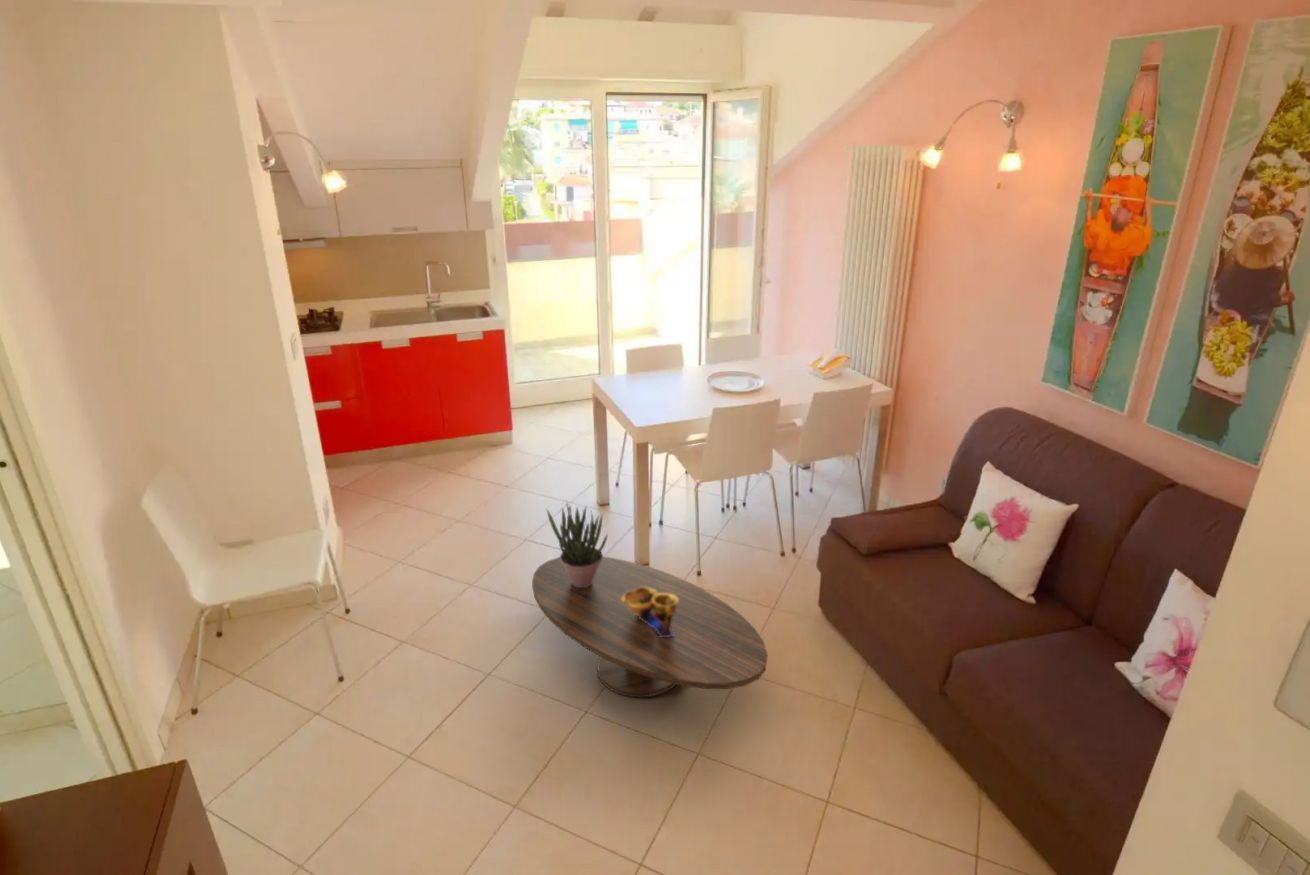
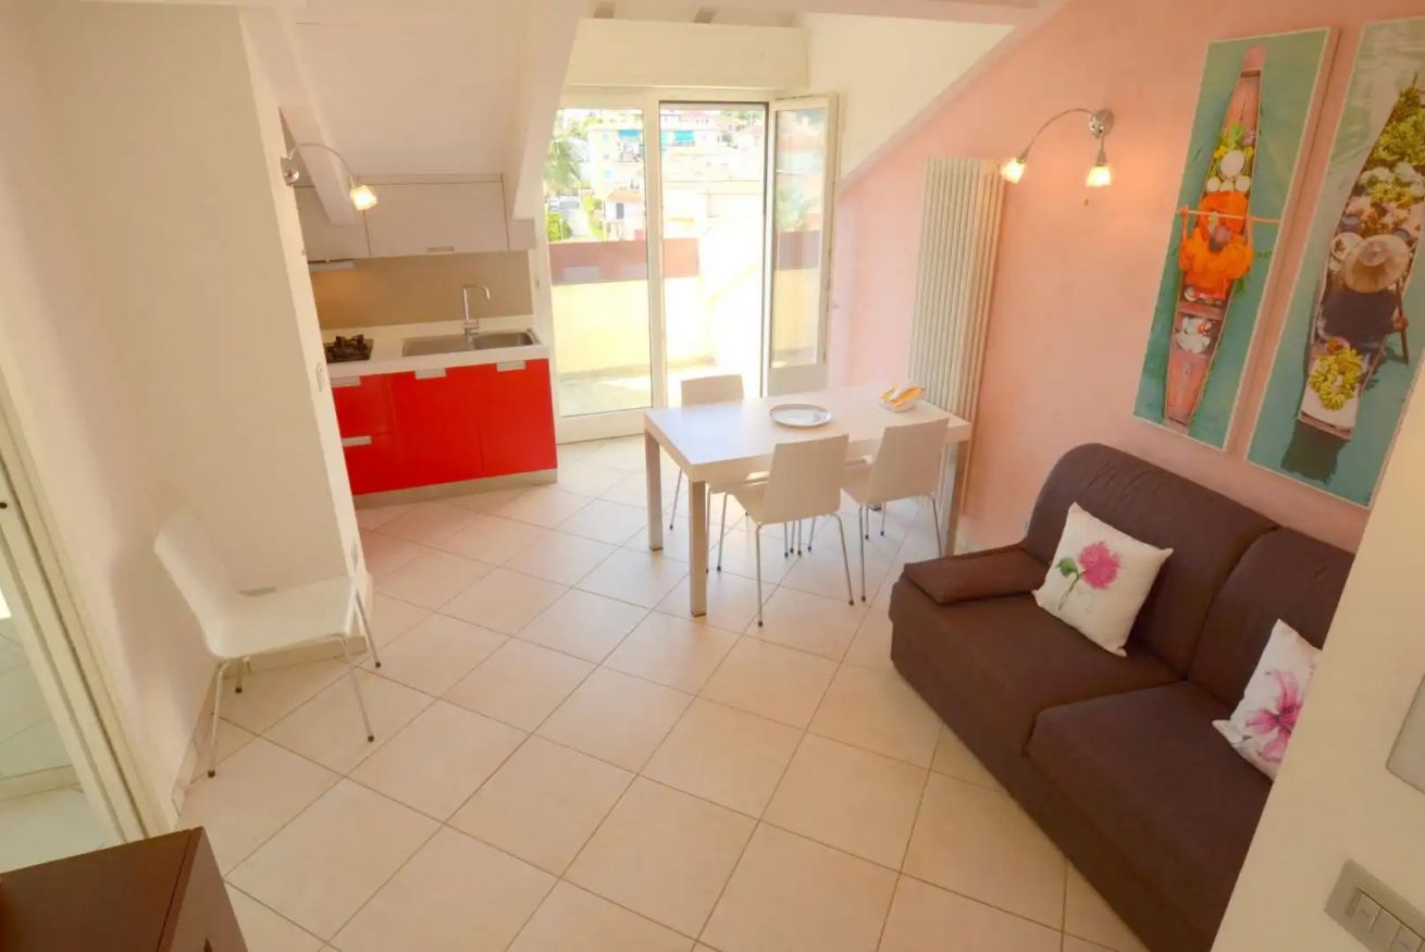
- coffee table [531,556,769,698]
- decorative bowl [622,587,678,638]
- potted plant [546,499,609,587]
